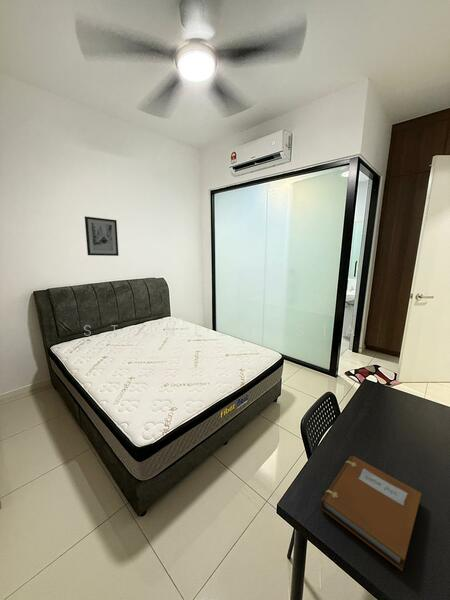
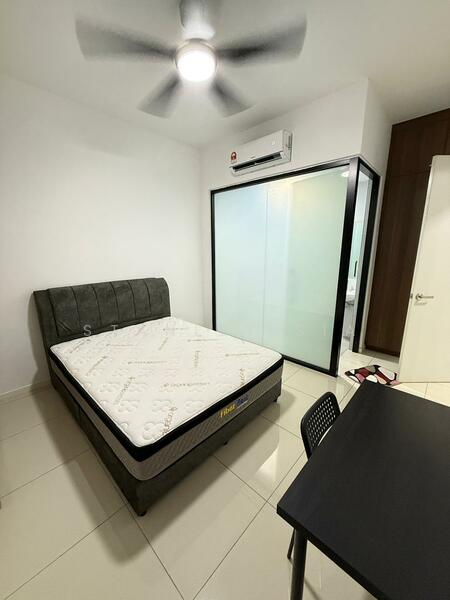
- wall art [84,215,120,257]
- notebook [319,455,422,572]
